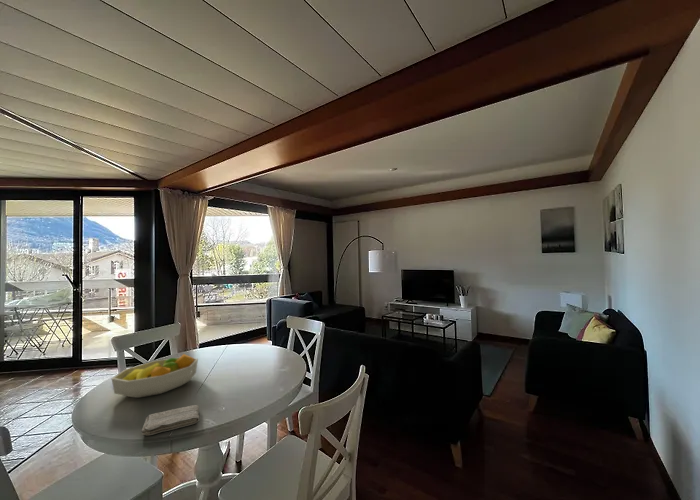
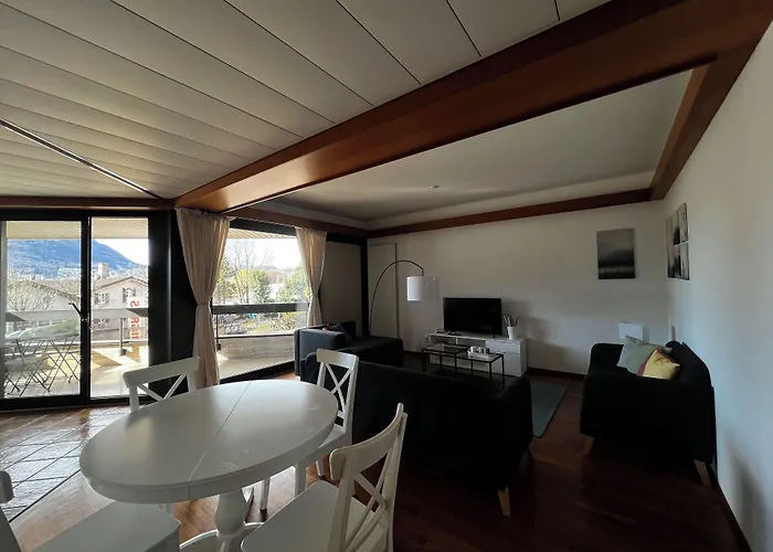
- fruit bowl [111,353,199,399]
- washcloth [141,404,200,436]
